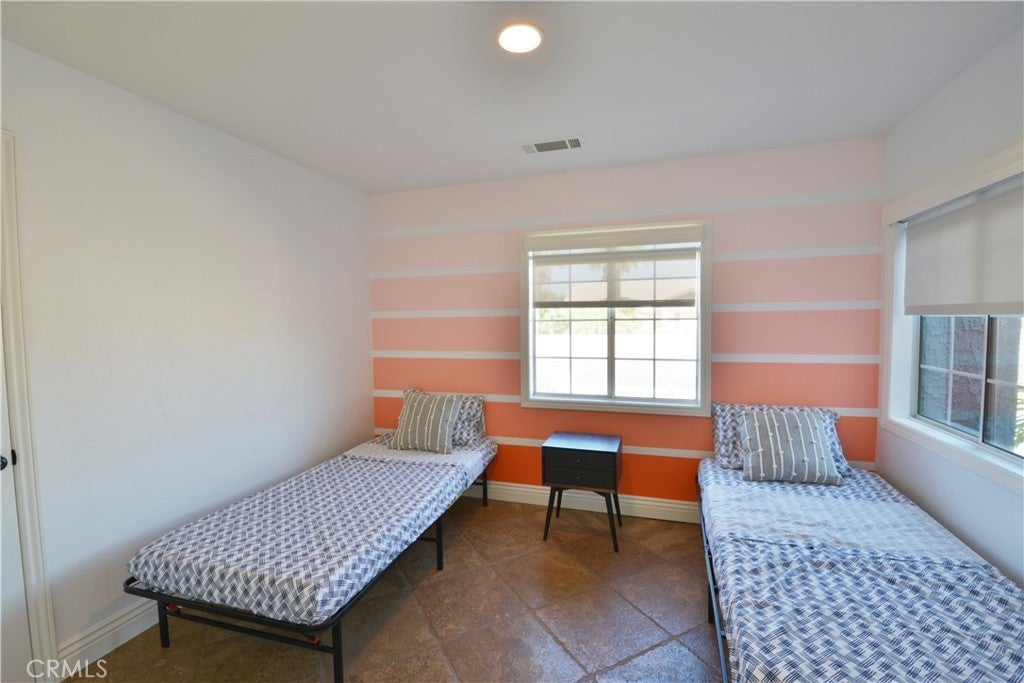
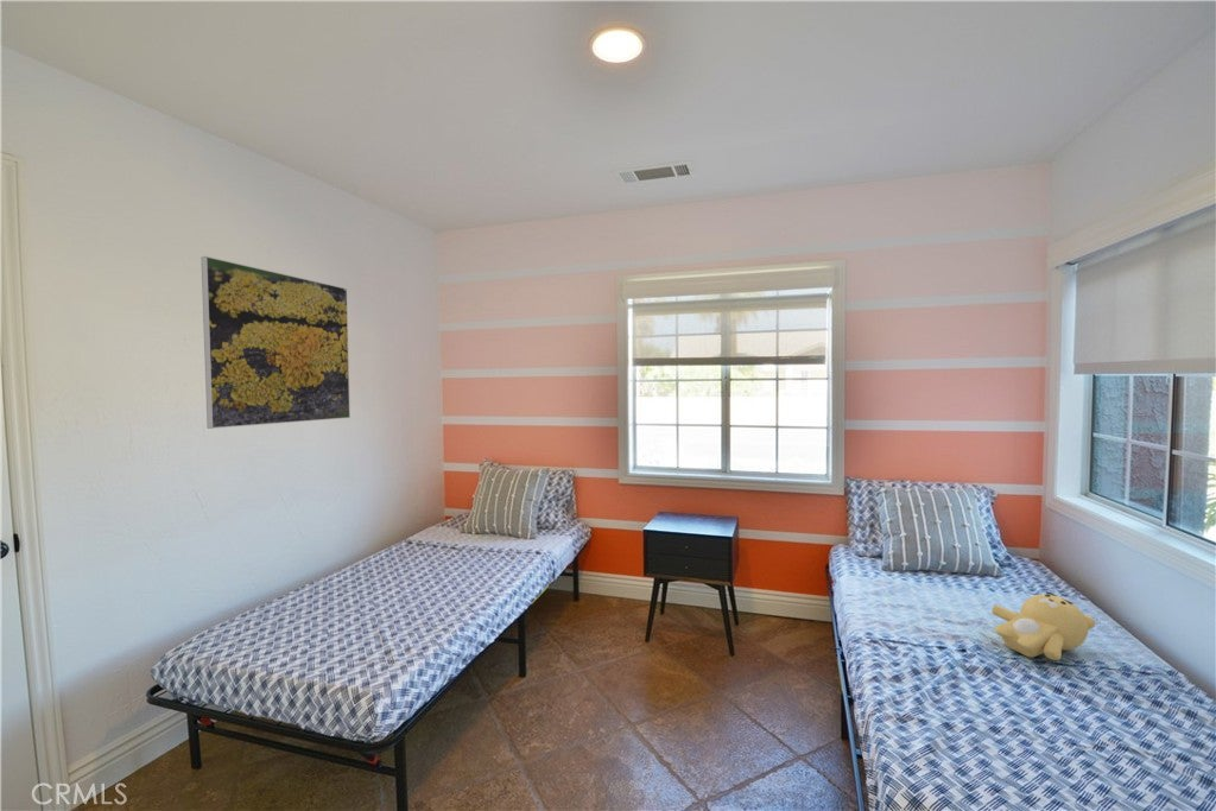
+ teddy bear [990,590,1096,661]
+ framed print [200,255,352,430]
